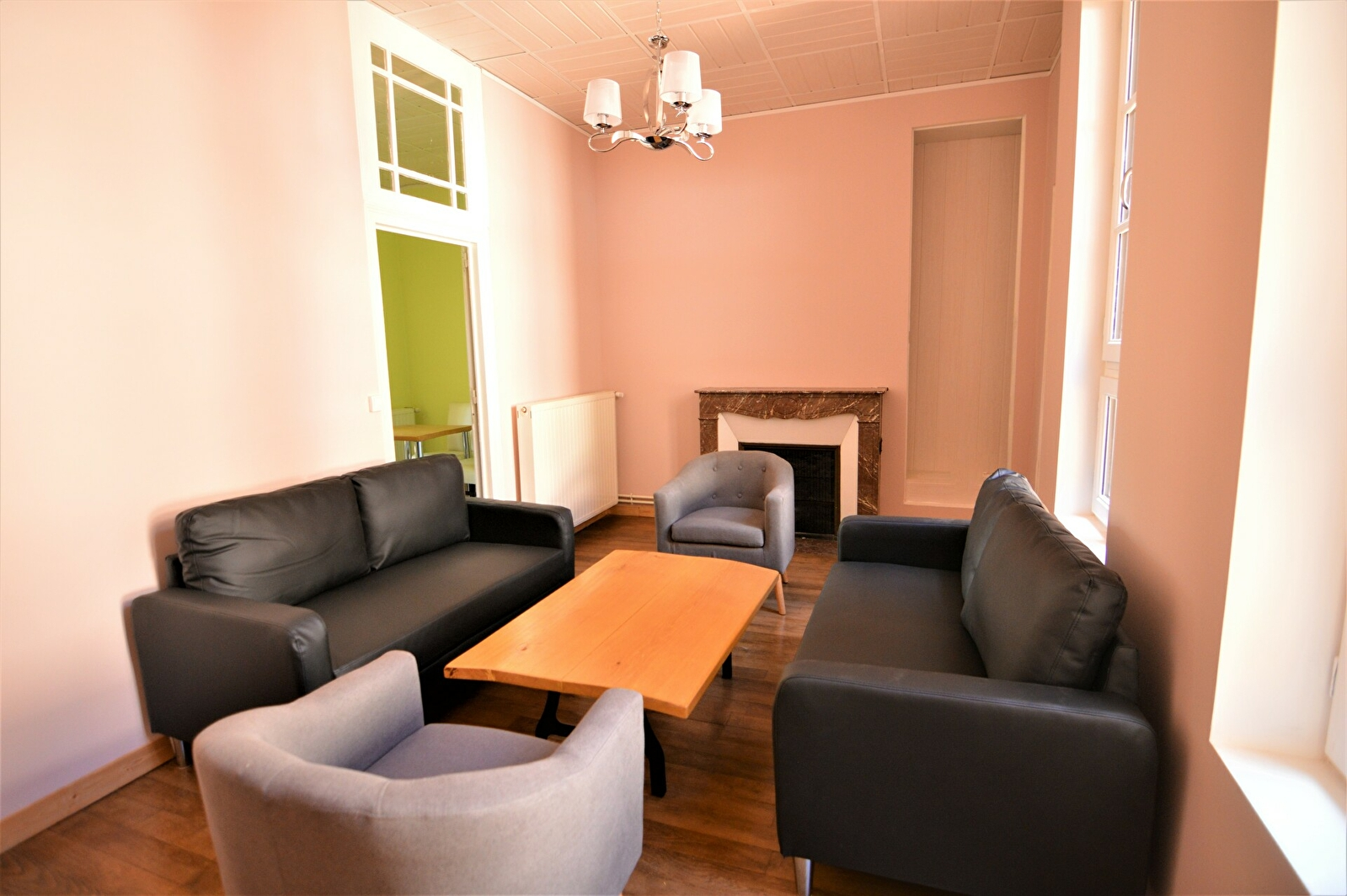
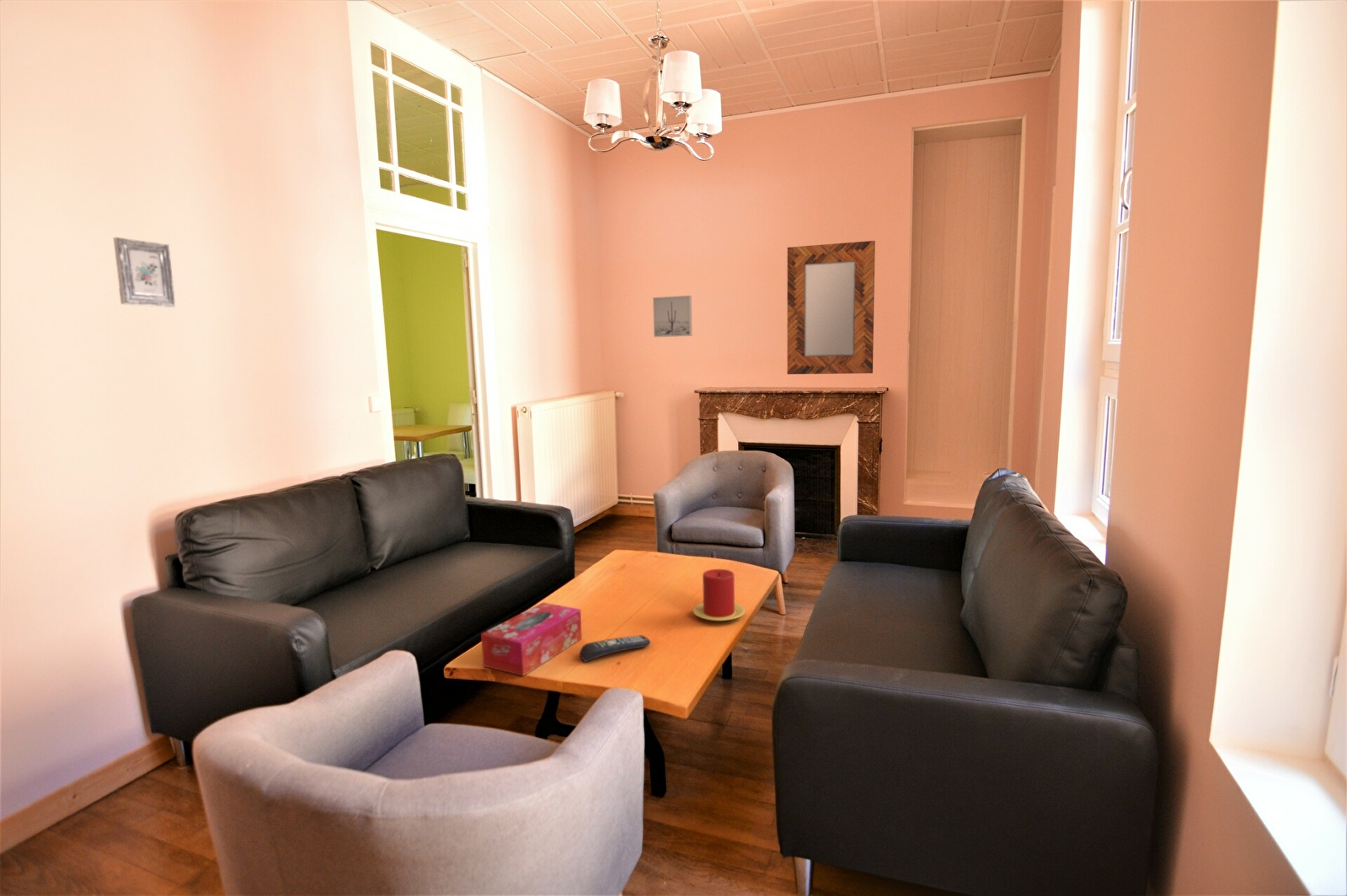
+ home mirror [787,240,876,375]
+ tissue box [480,601,583,677]
+ picture frame [113,237,177,308]
+ candle [692,568,746,621]
+ remote control [578,634,651,663]
+ wall art [652,295,693,338]
